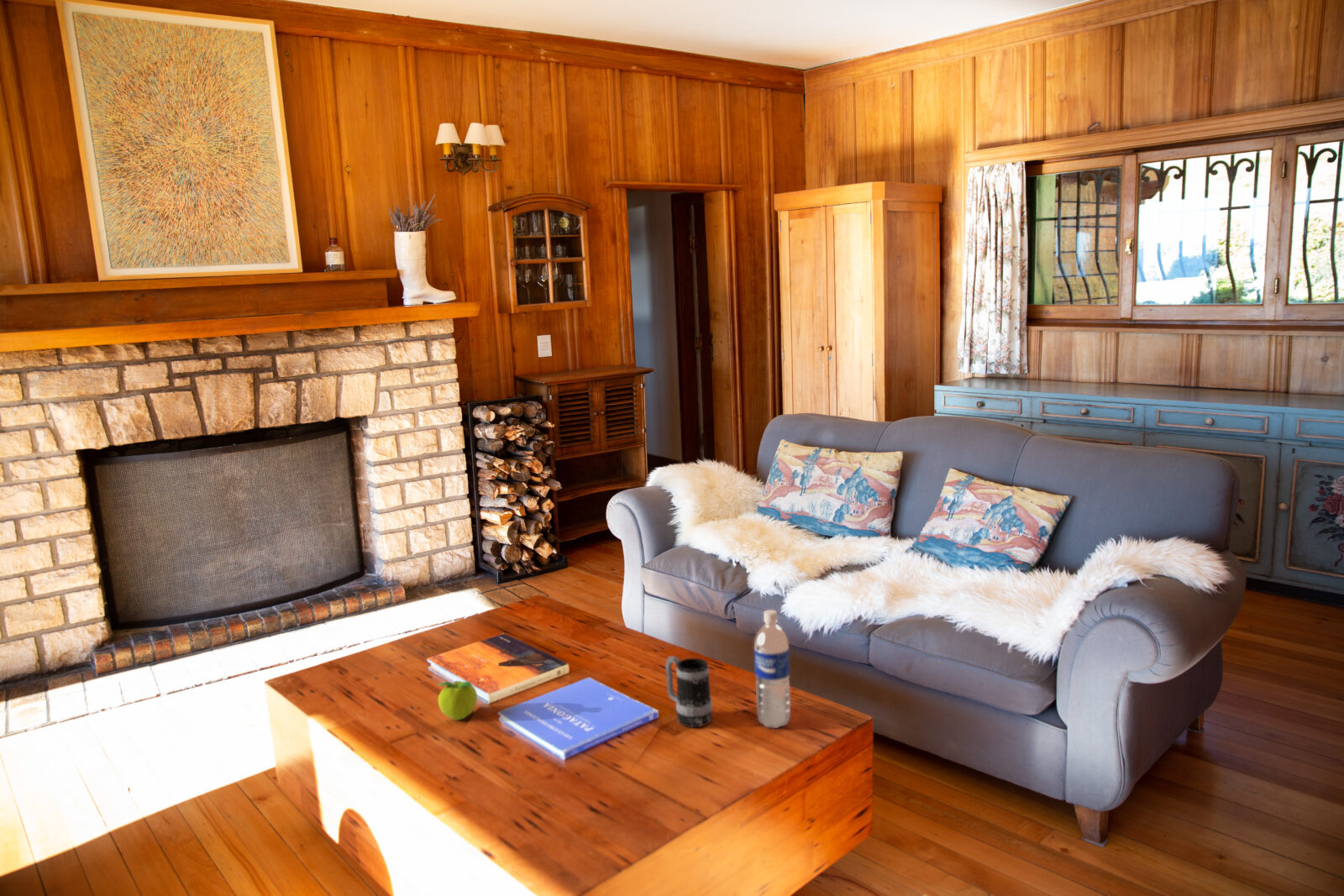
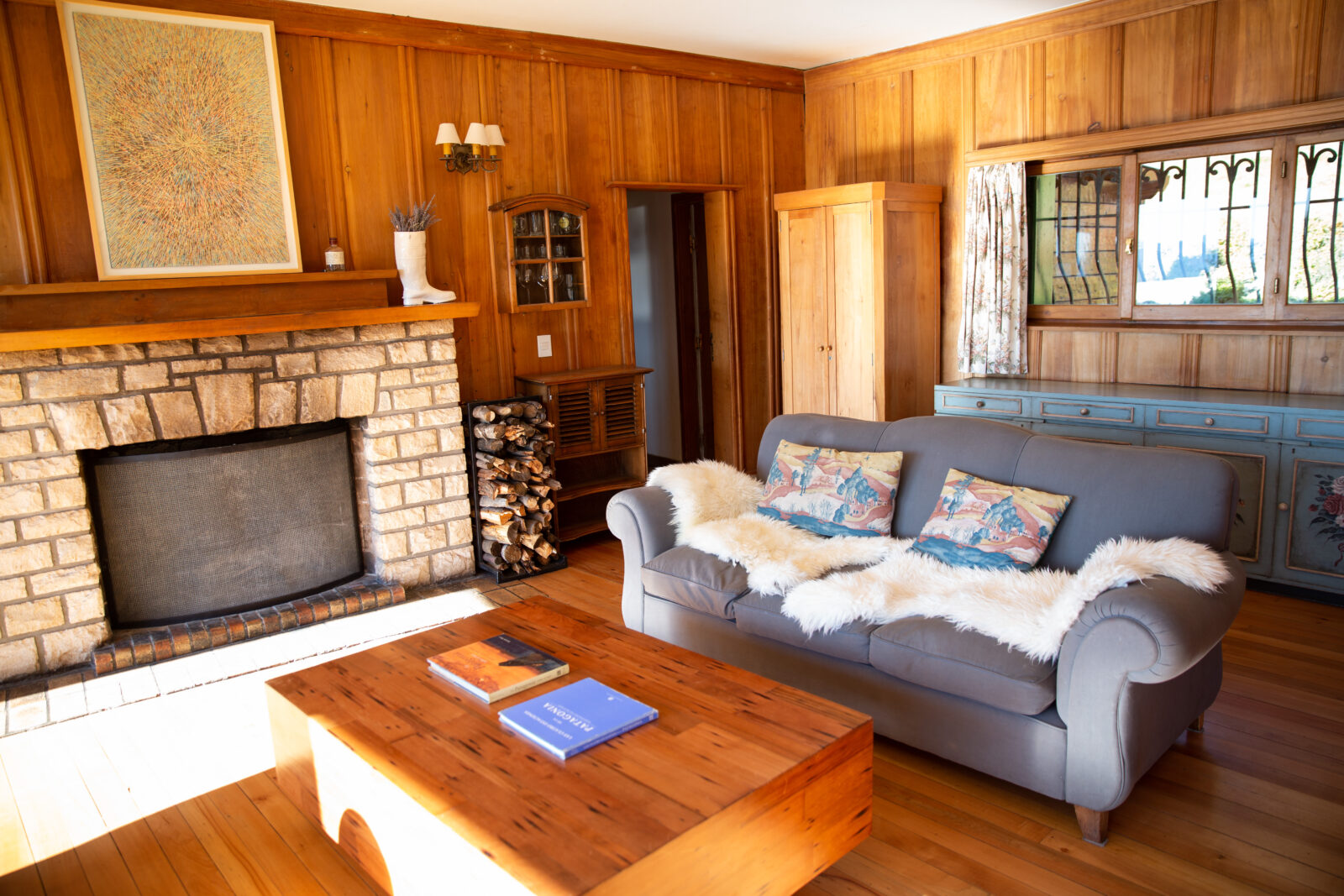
- mug [664,655,713,728]
- water bottle [753,609,791,729]
- fruit [437,679,478,721]
